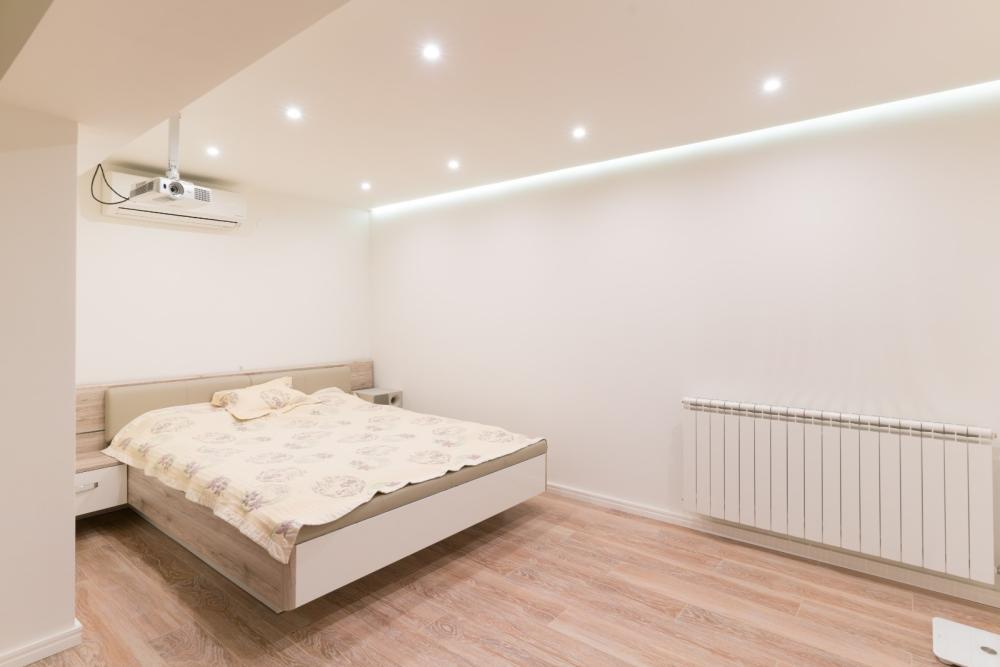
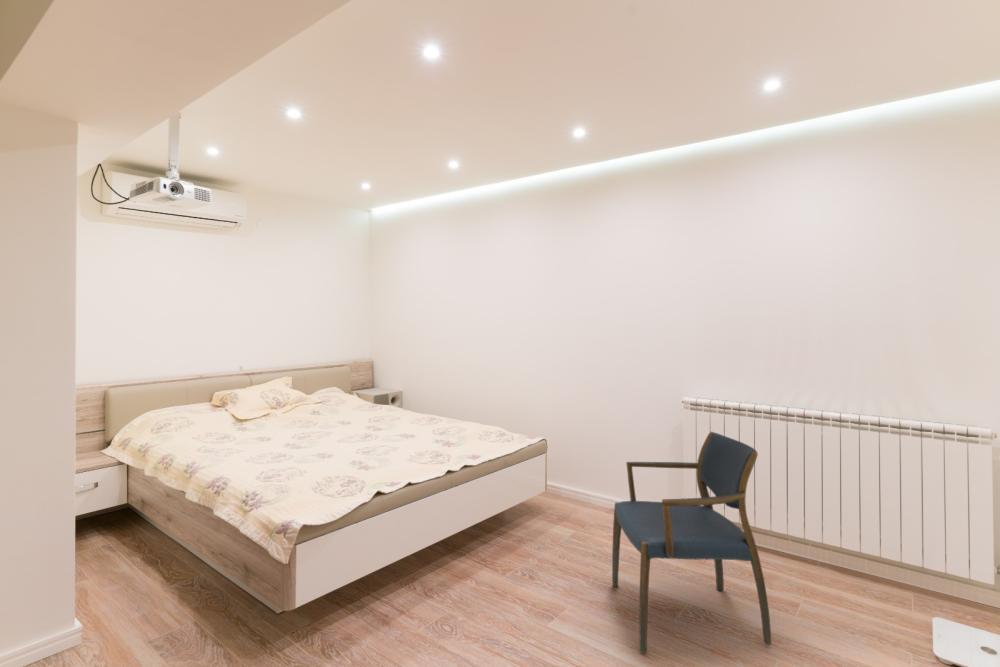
+ armchair [611,431,772,655]
